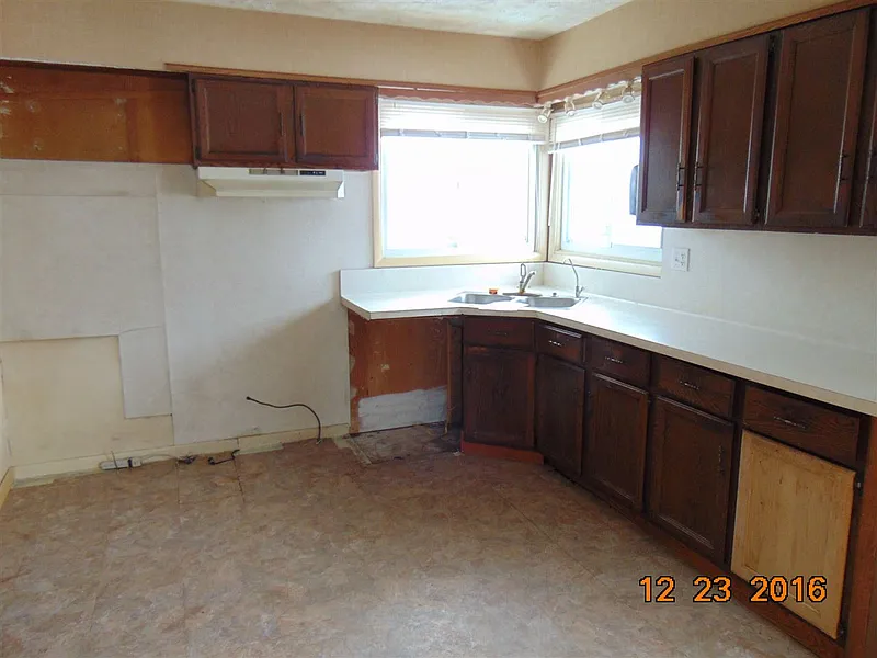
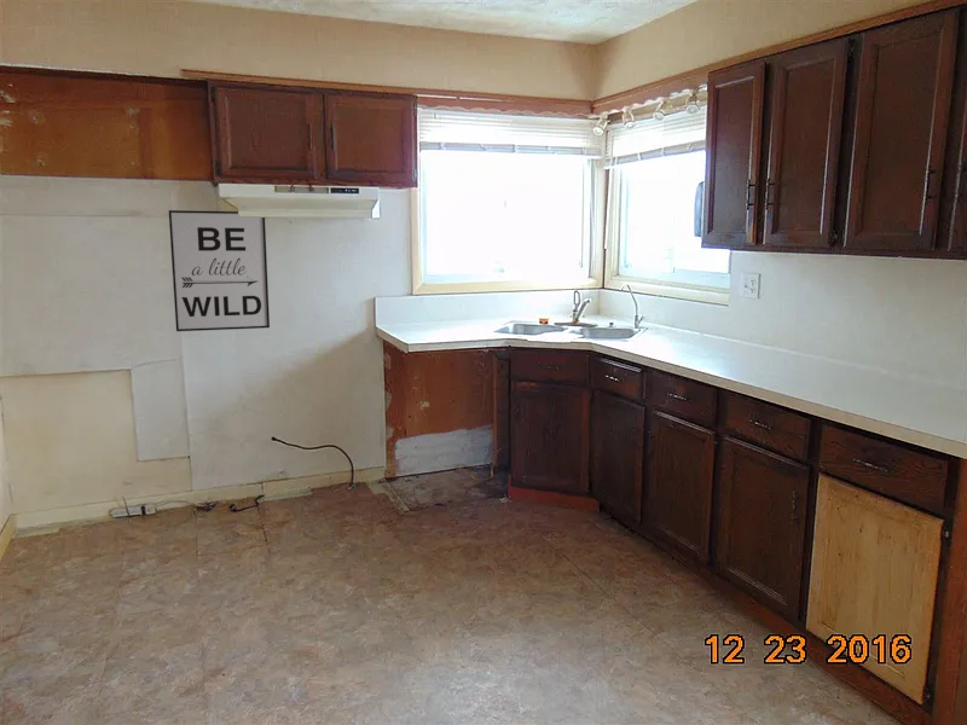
+ wall art [168,209,271,332]
